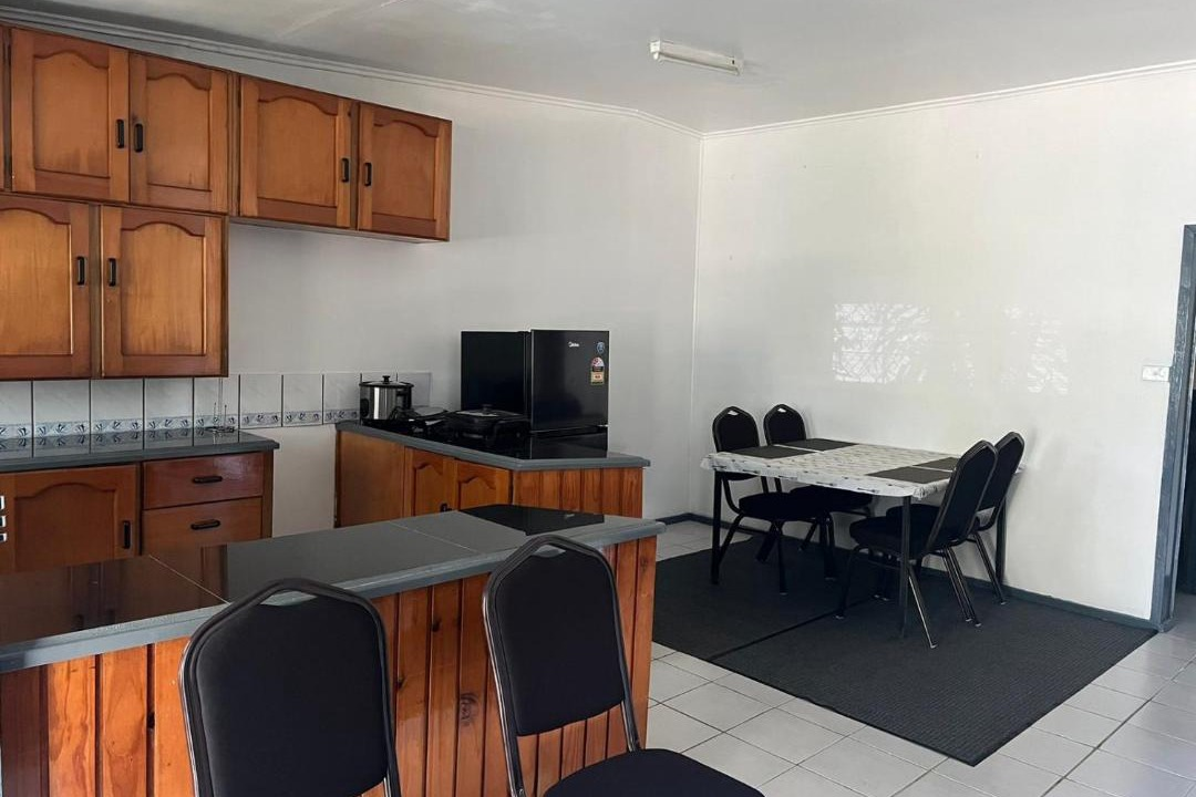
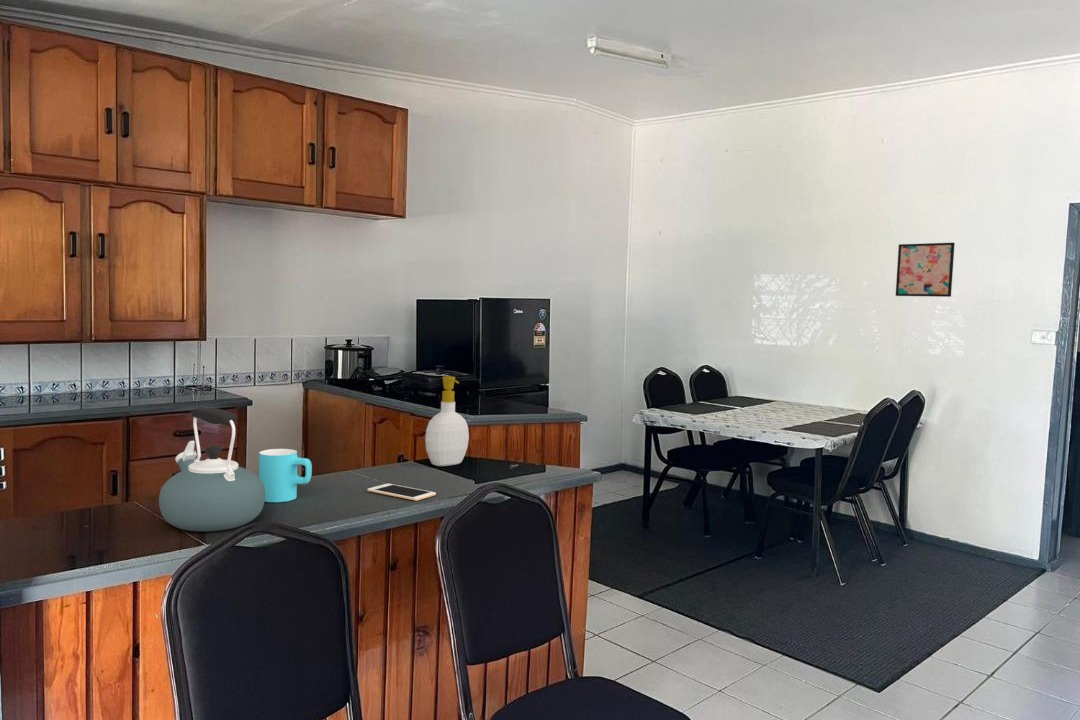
+ cup [258,448,313,503]
+ kettle [158,407,265,532]
+ cell phone [366,483,437,502]
+ wall art [895,242,956,298]
+ soap bottle [424,375,470,467]
